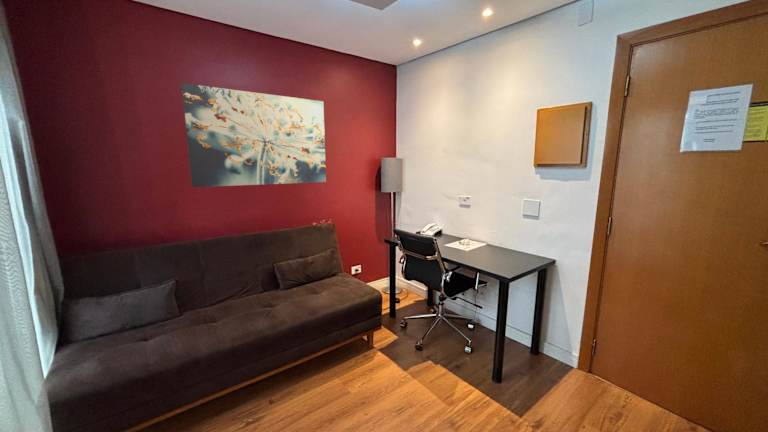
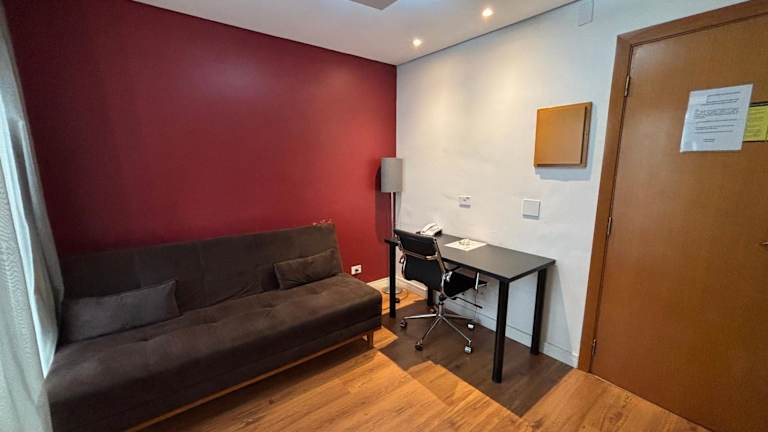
- wall art [181,82,327,188]
